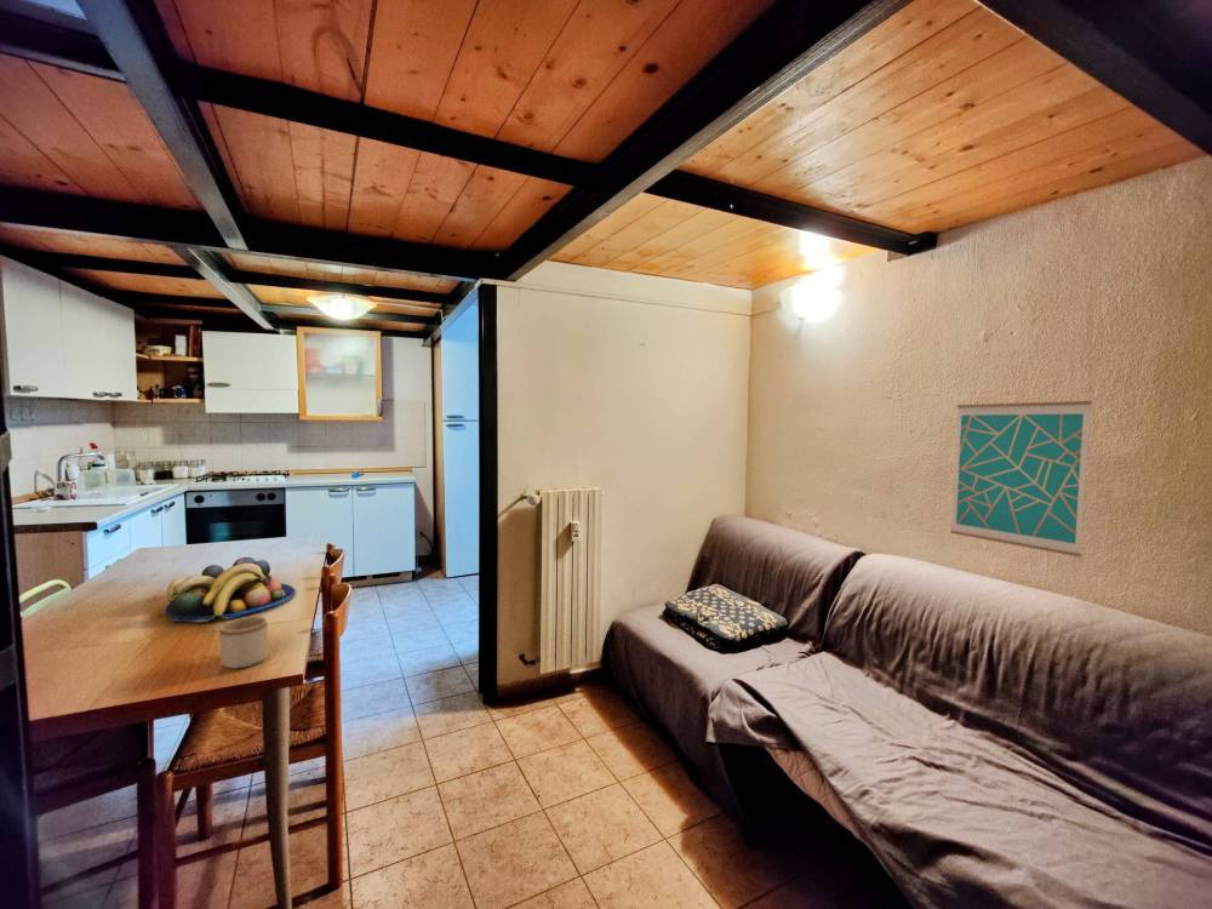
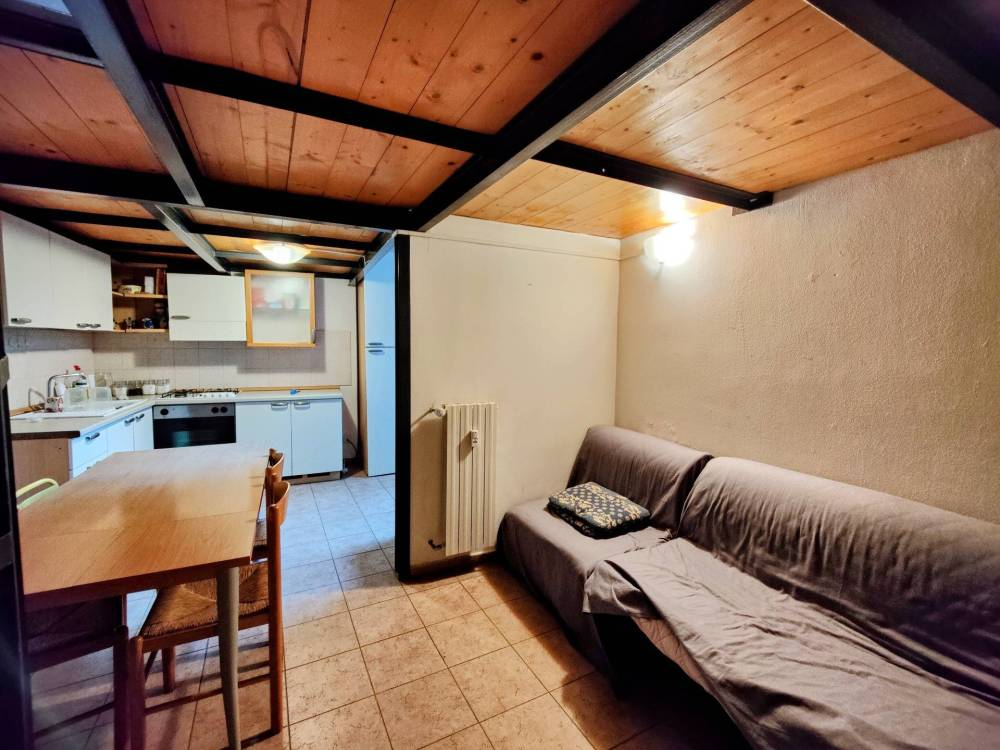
- fruit bowl [164,556,297,623]
- mug [218,616,269,669]
- wall art [949,400,1092,559]
